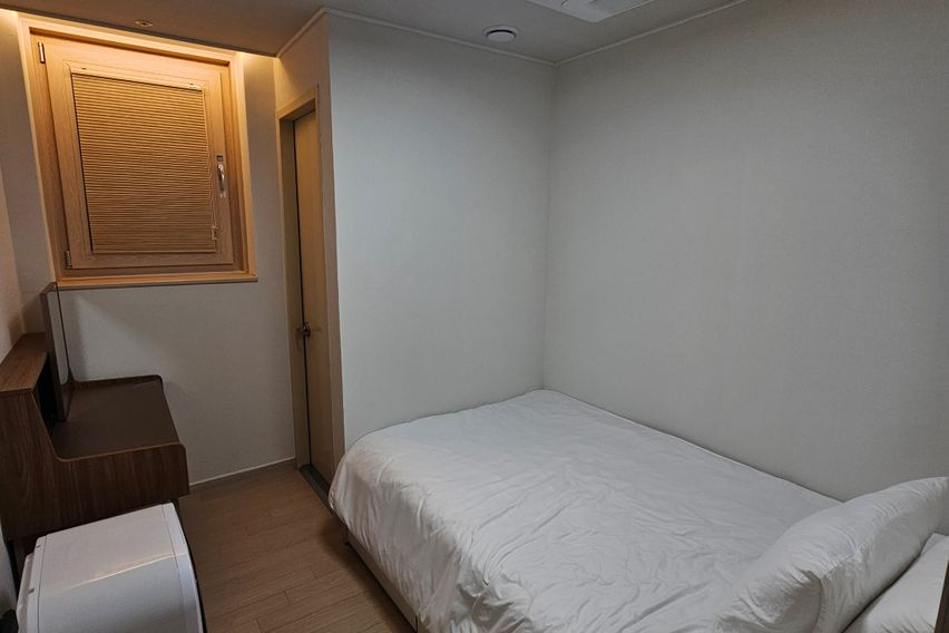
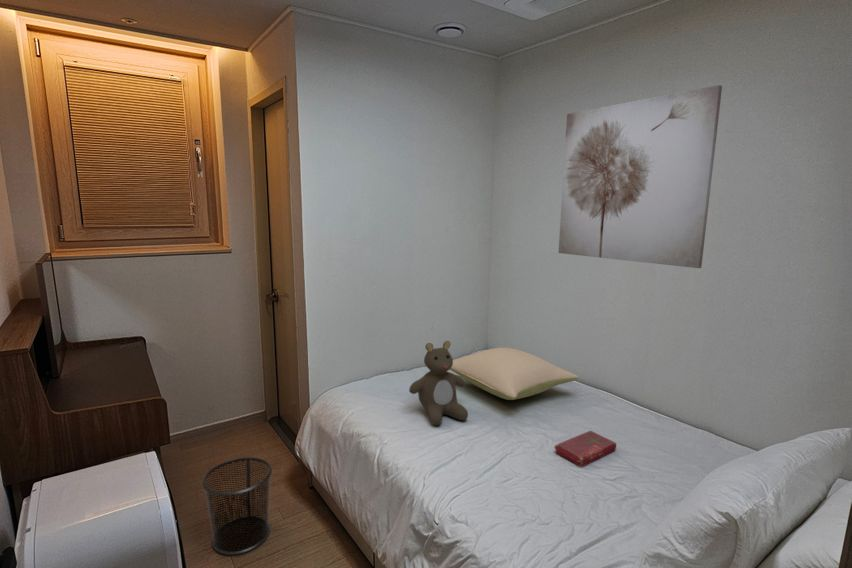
+ wall art [557,84,723,269]
+ teddy bear [408,340,469,426]
+ book [554,430,617,468]
+ waste bin [201,456,273,556]
+ pillow [449,347,579,401]
